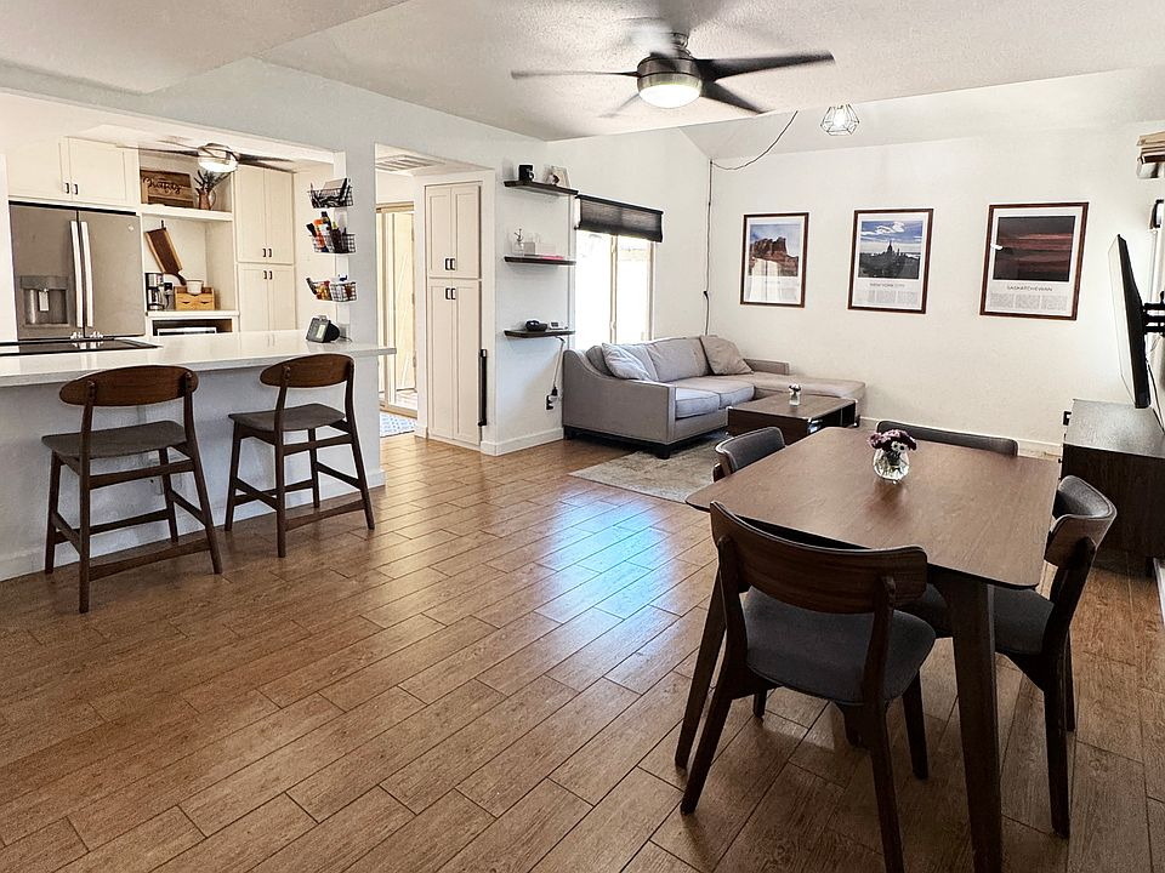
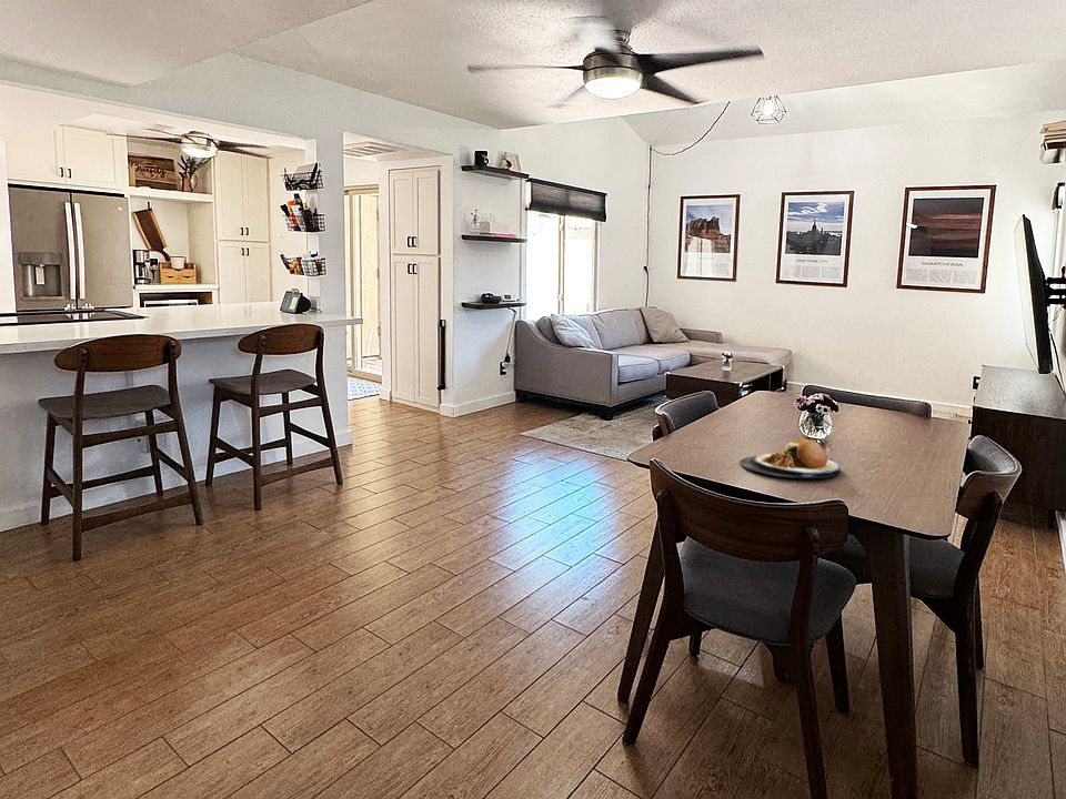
+ plate [740,437,842,479]
